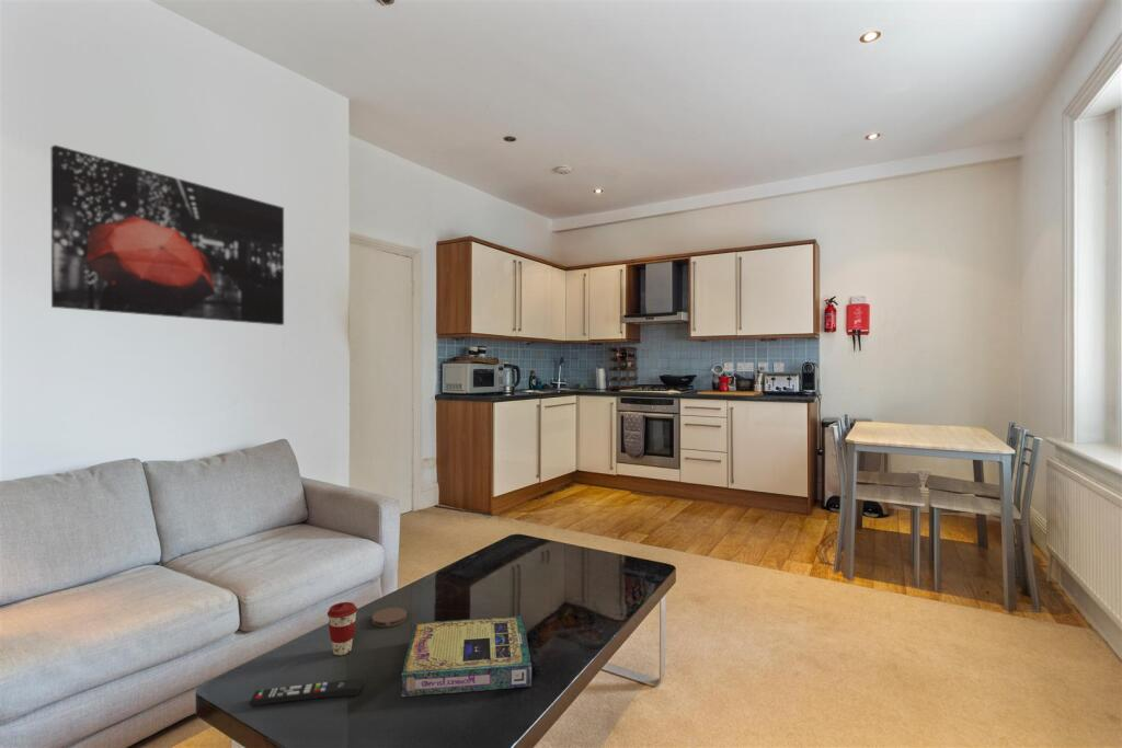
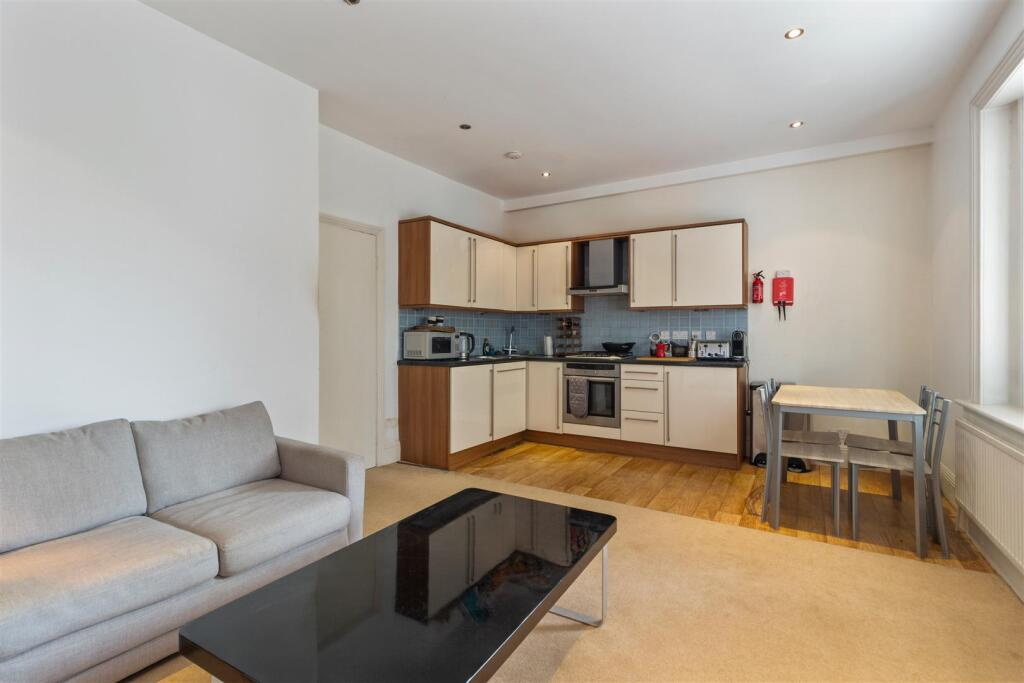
- coaster [370,607,408,629]
- coffee cup [327,601,358,656]
- video game box [400,614,533,699]
- remote control [248,678,363,707]
- wall art [50,143,285,326]
